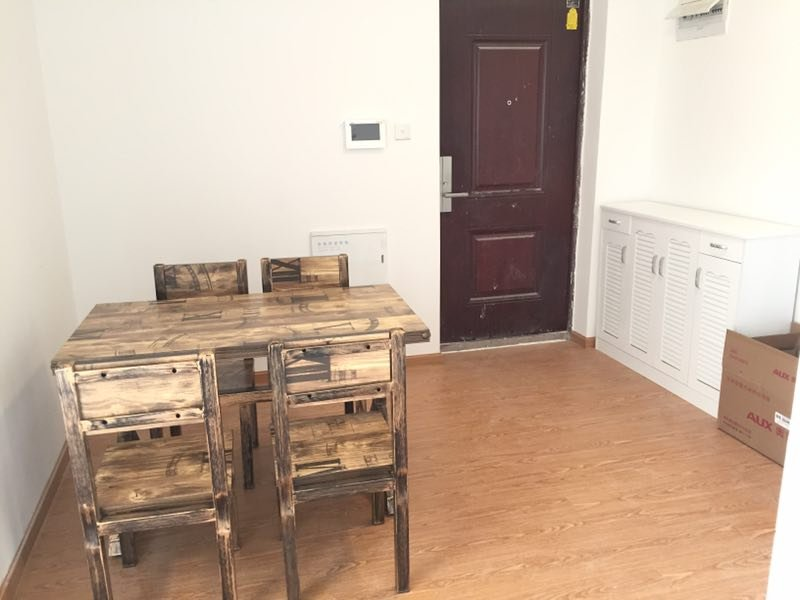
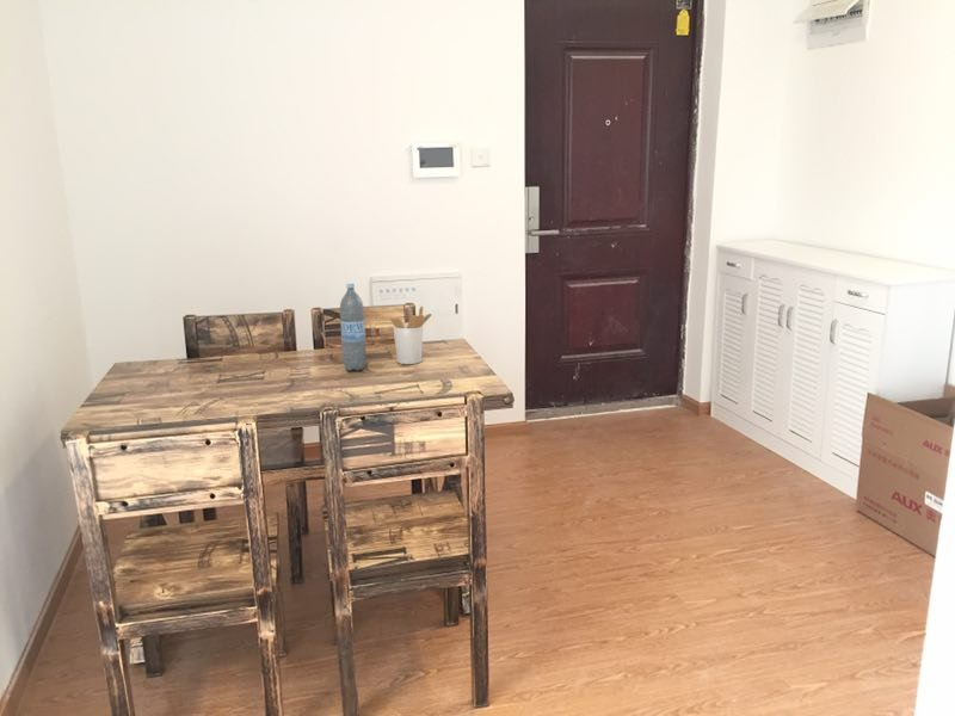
+ water bottle [339,282,368,371]
+ utensil holder [389,305,432,365]
